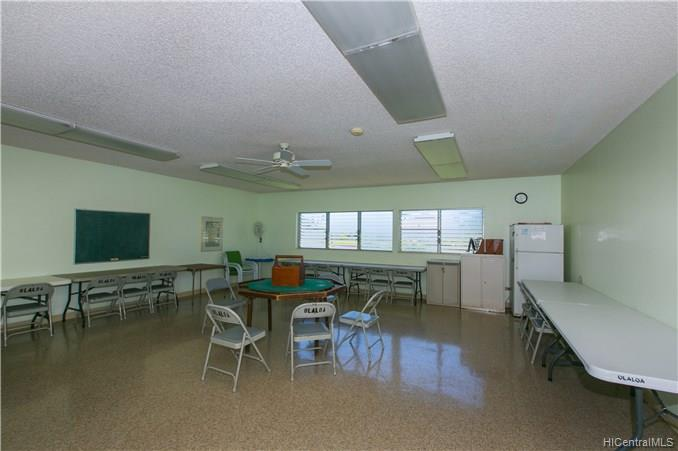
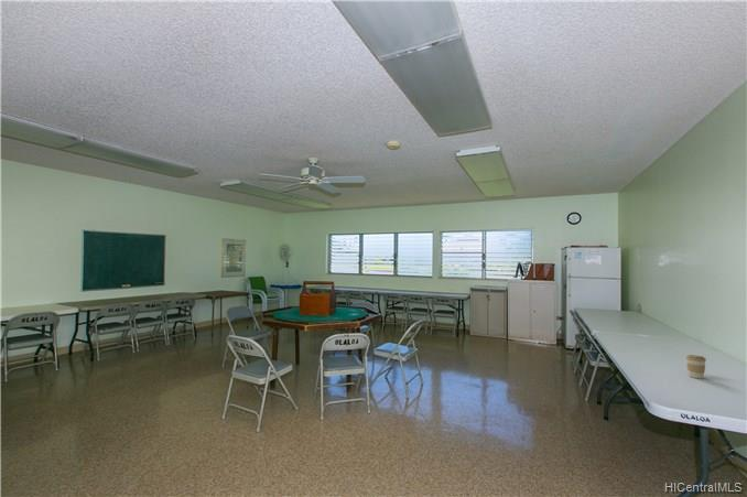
+ coffee cup [684,354,707,380]
